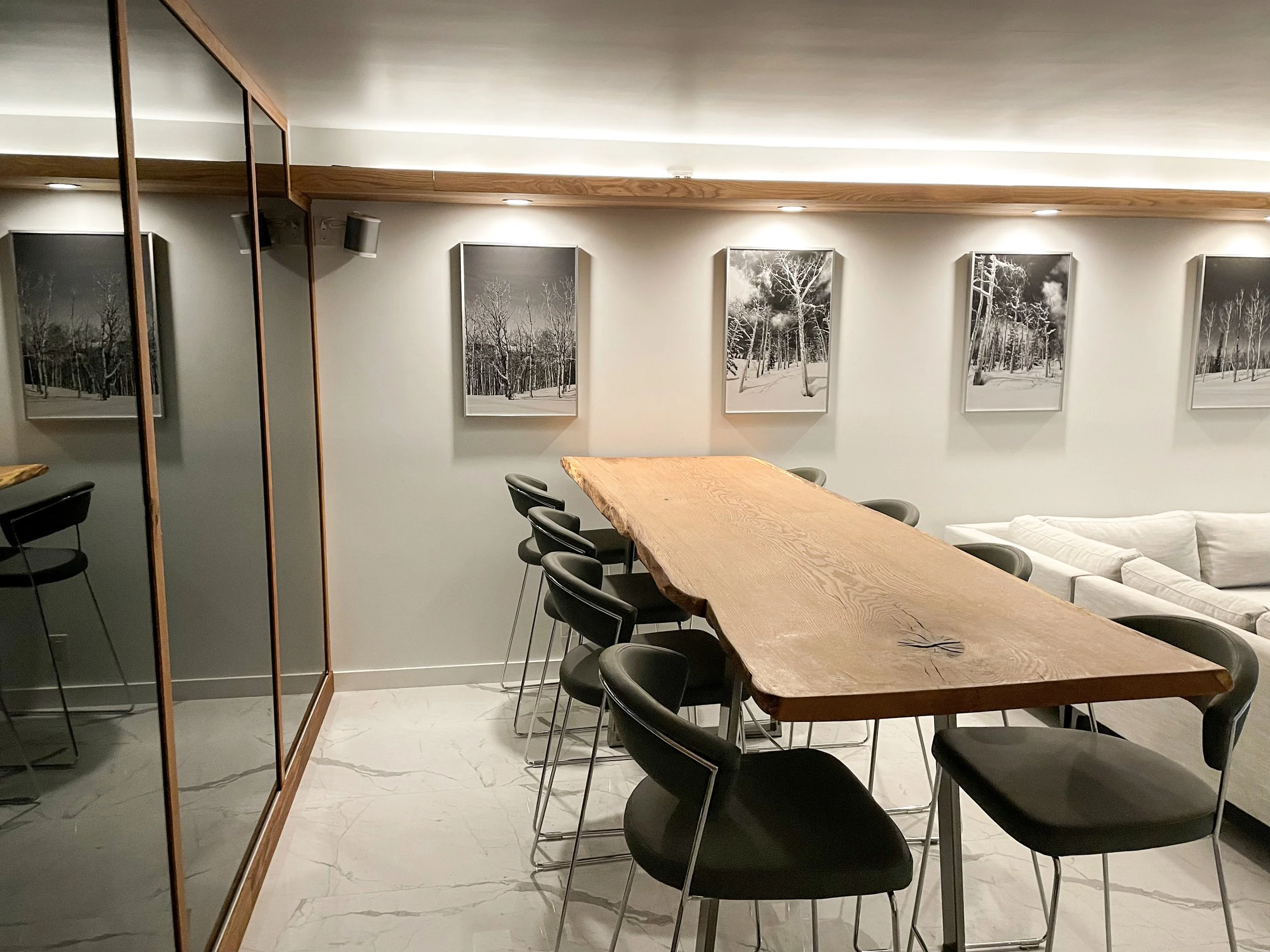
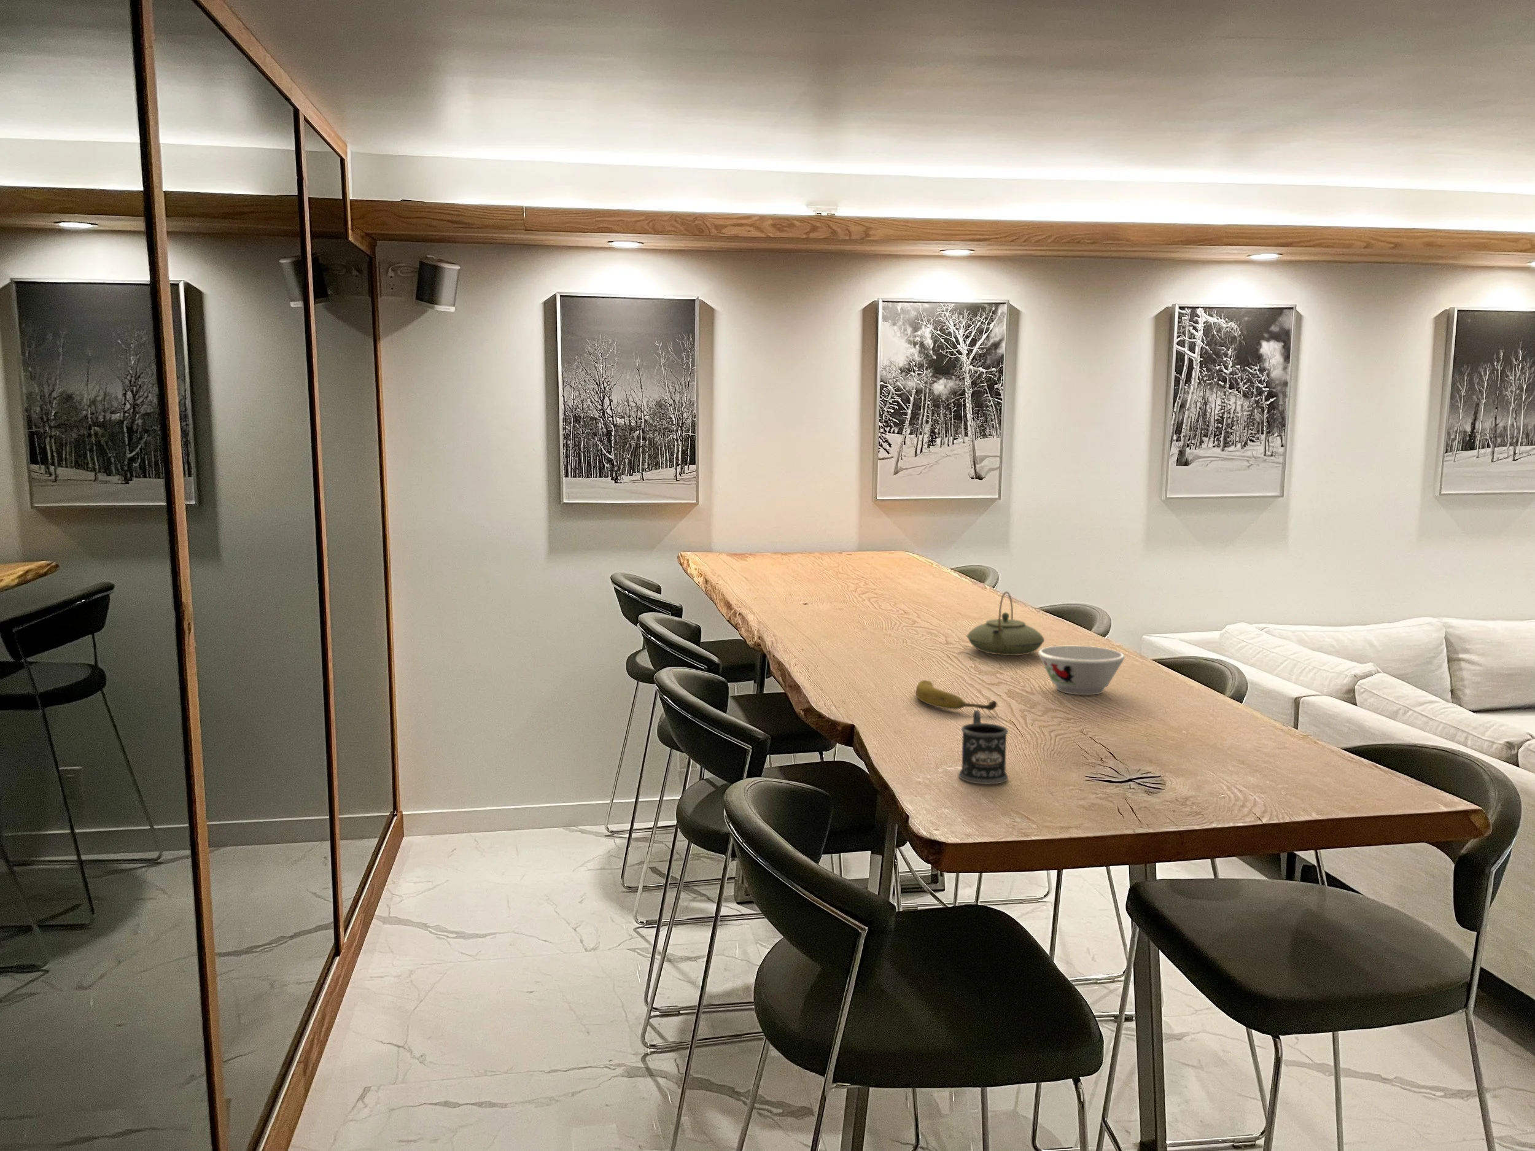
+ bowl [1038,646,1125,695]
+ mug [957,710,1009,785]
+ teapot [966,591,1045,657]
+ fruit [915,679,997,711]
